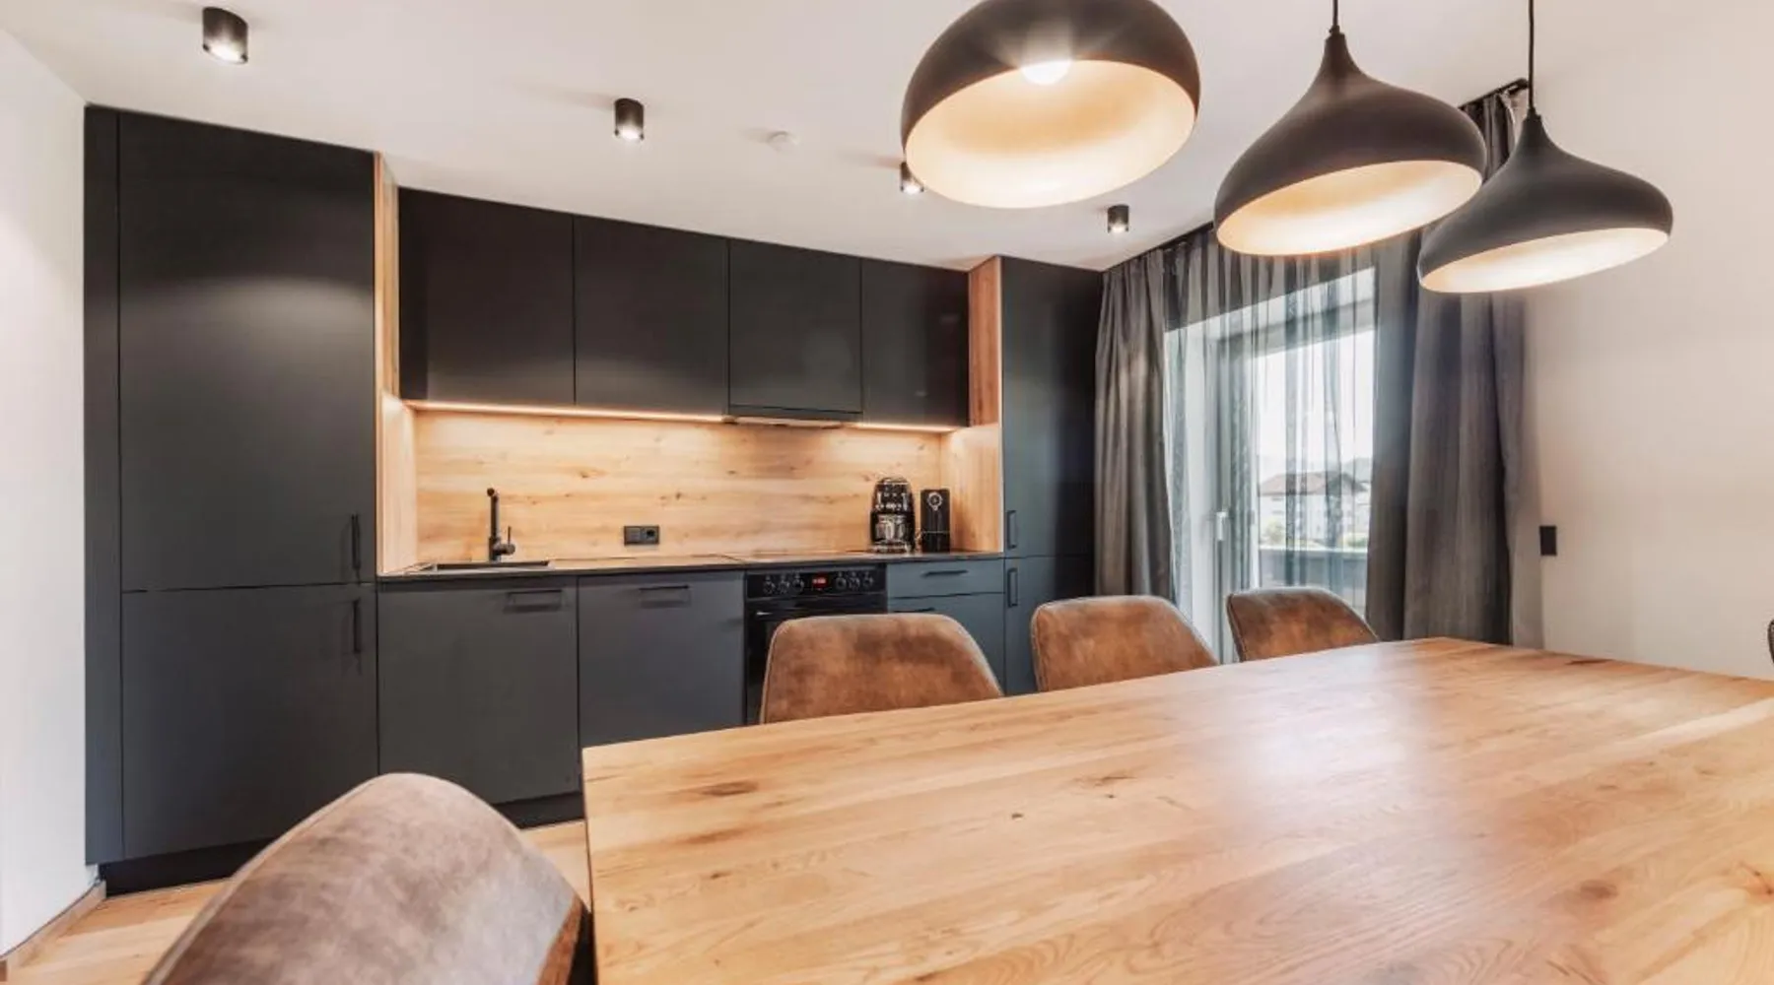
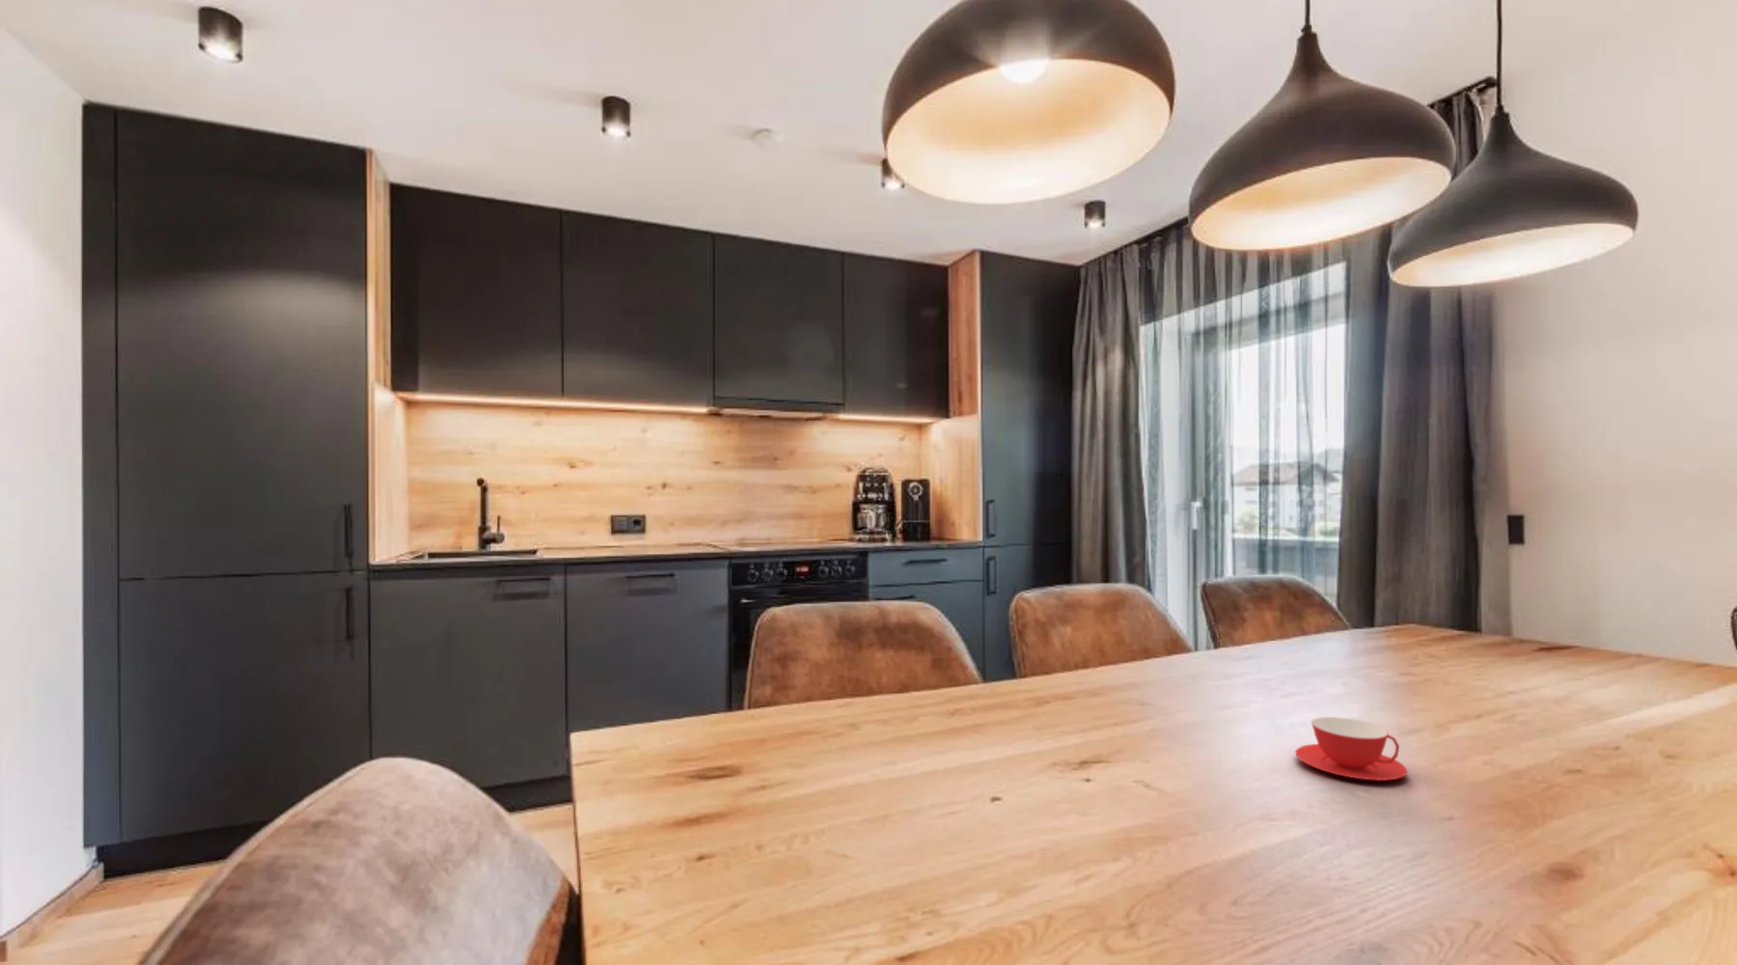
+ teacup [1295,717,1409,782]
